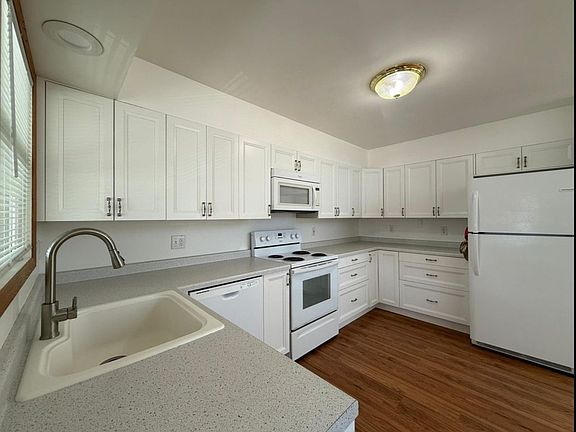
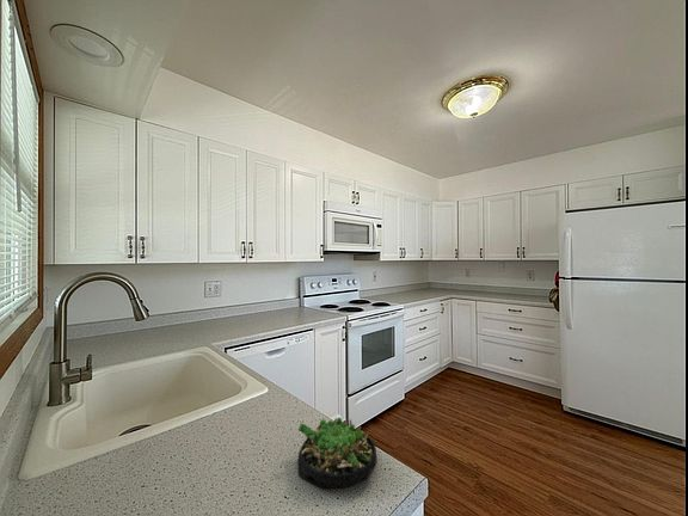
+ succulent plant [296,416,379,490]
